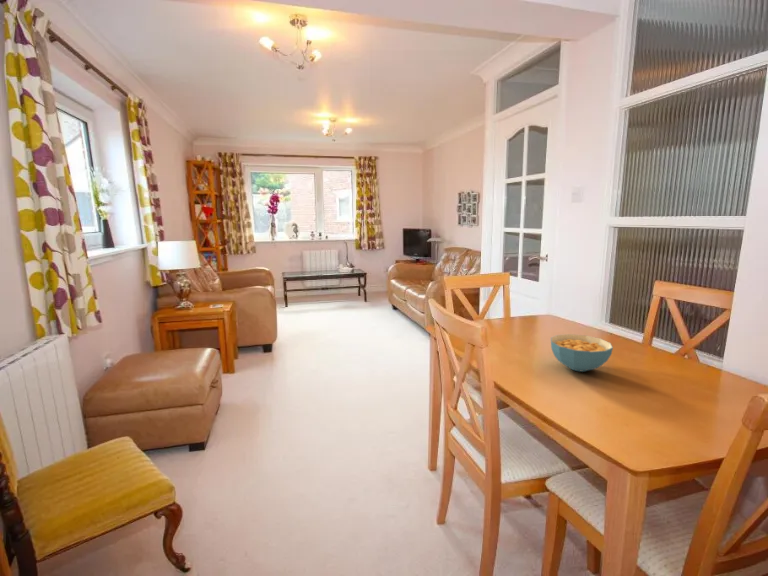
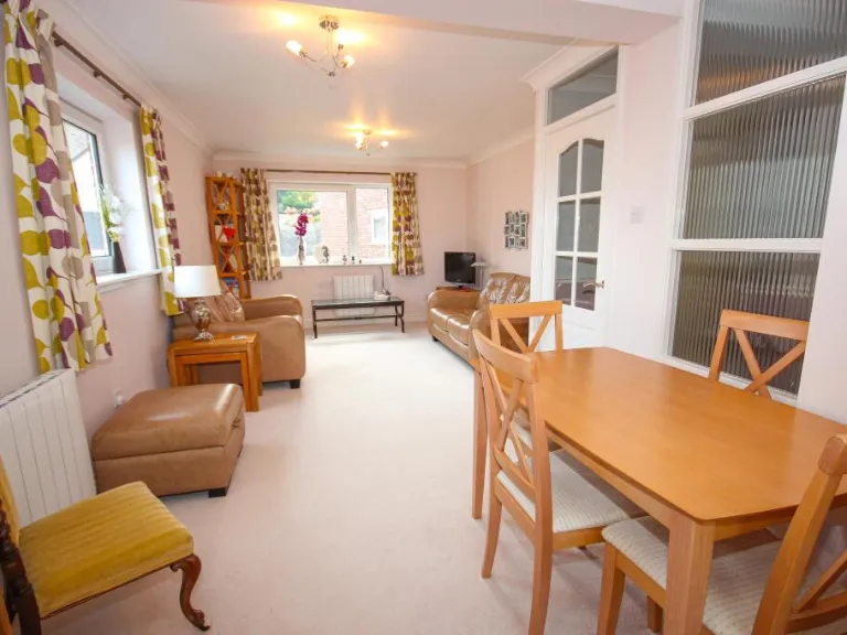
- cereal bowl [550,333,614,373]
